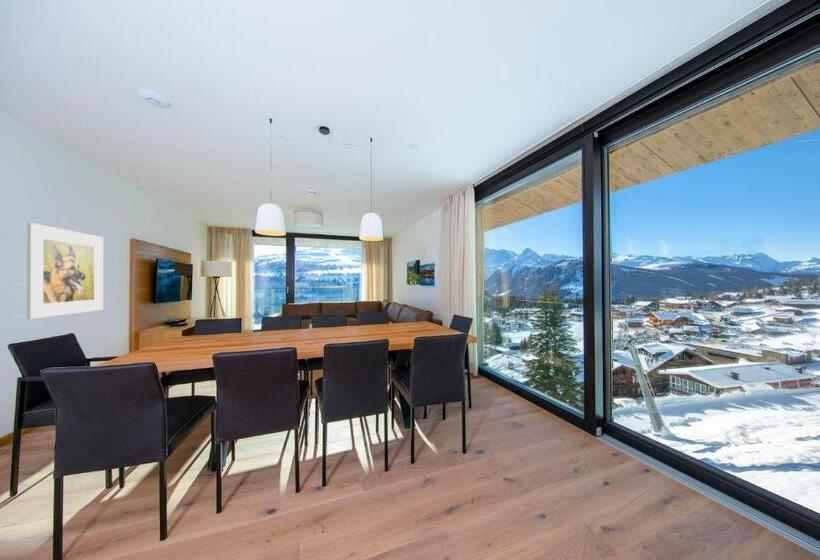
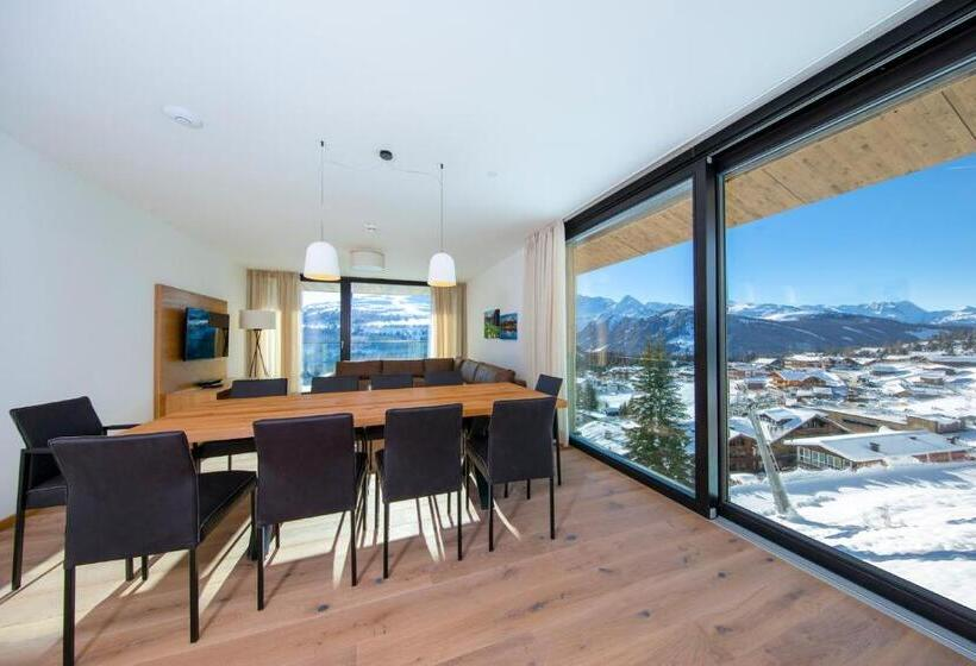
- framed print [26,222,104,320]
